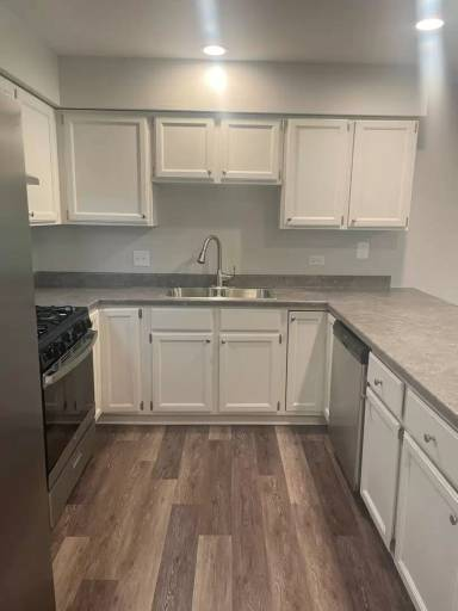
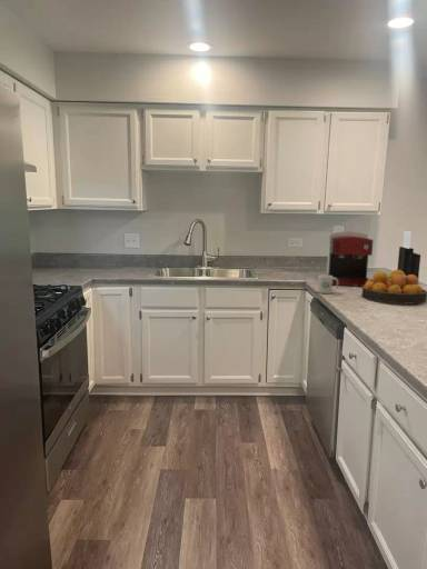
+ coffee maker [326,230,374,288]
+ mug [316,274,339,295]
+ fruit bowl [361,269,427,306]
+ knife block [396,230,421,279]
